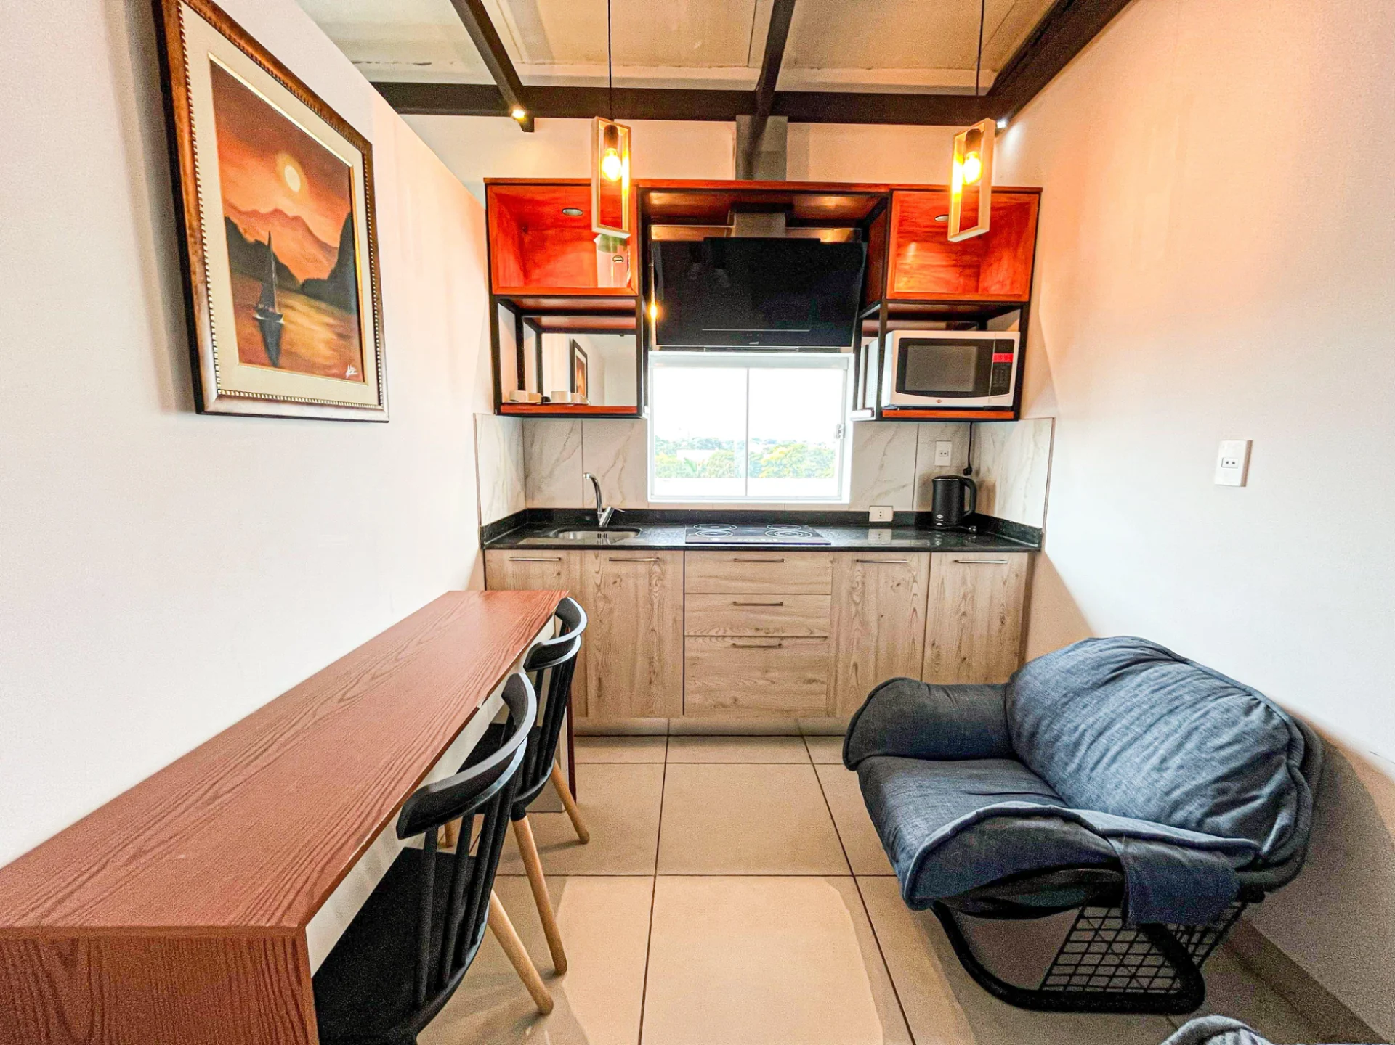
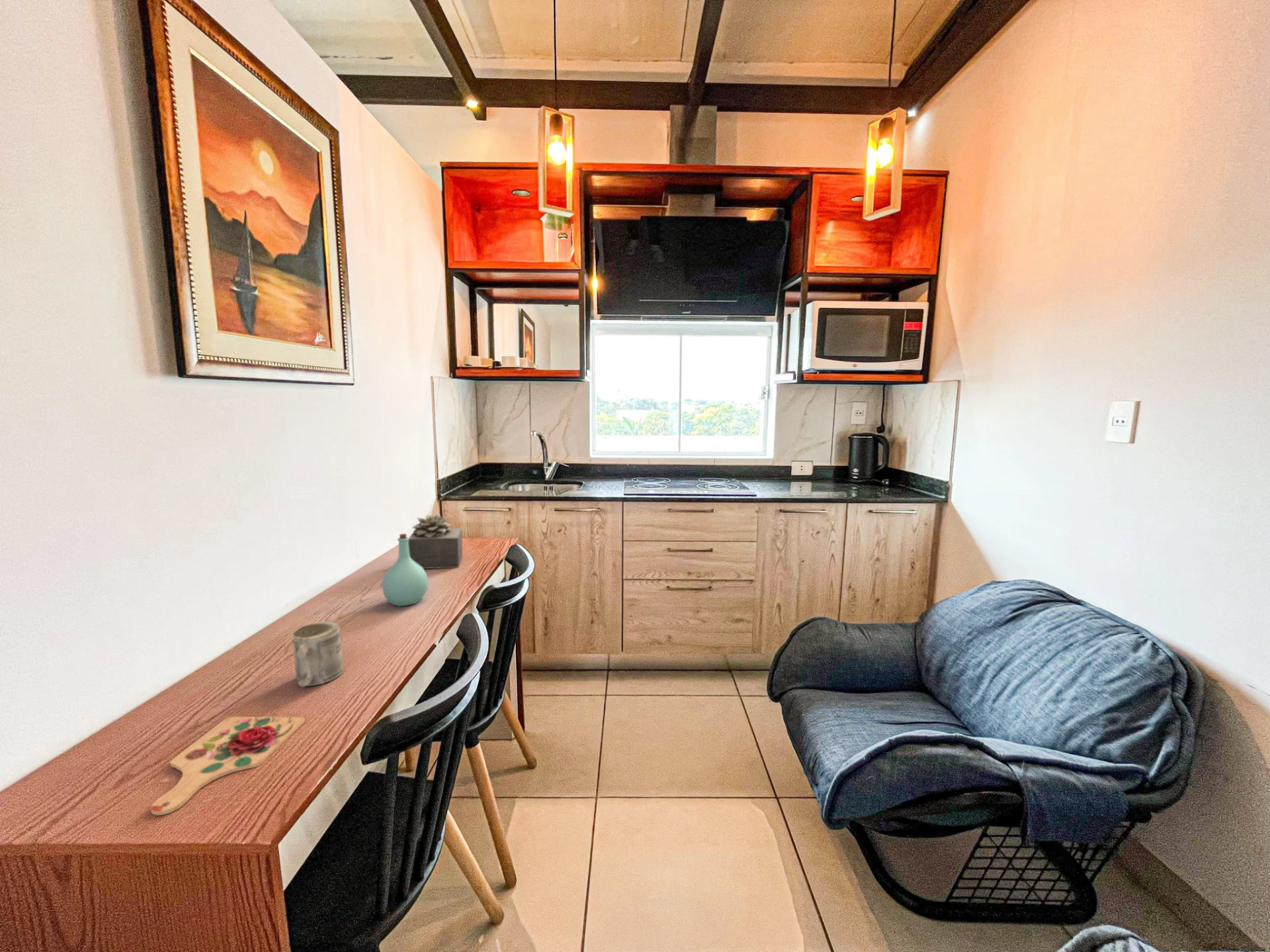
+ cutting board [149,711,306,816]
+ bottle [381,533,429,607]
+ mug [292,621,343,688]
+ succulent plant [408,514,463,569]
